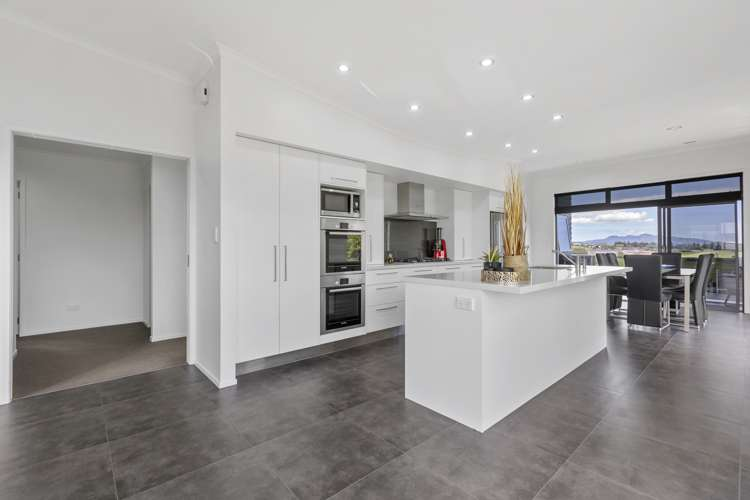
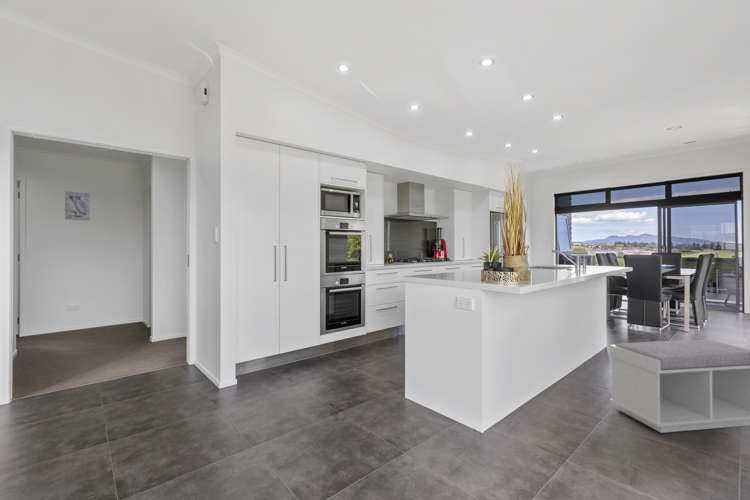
+ wall art [64,190,91,222]
+ bench [609,338,750,434]
